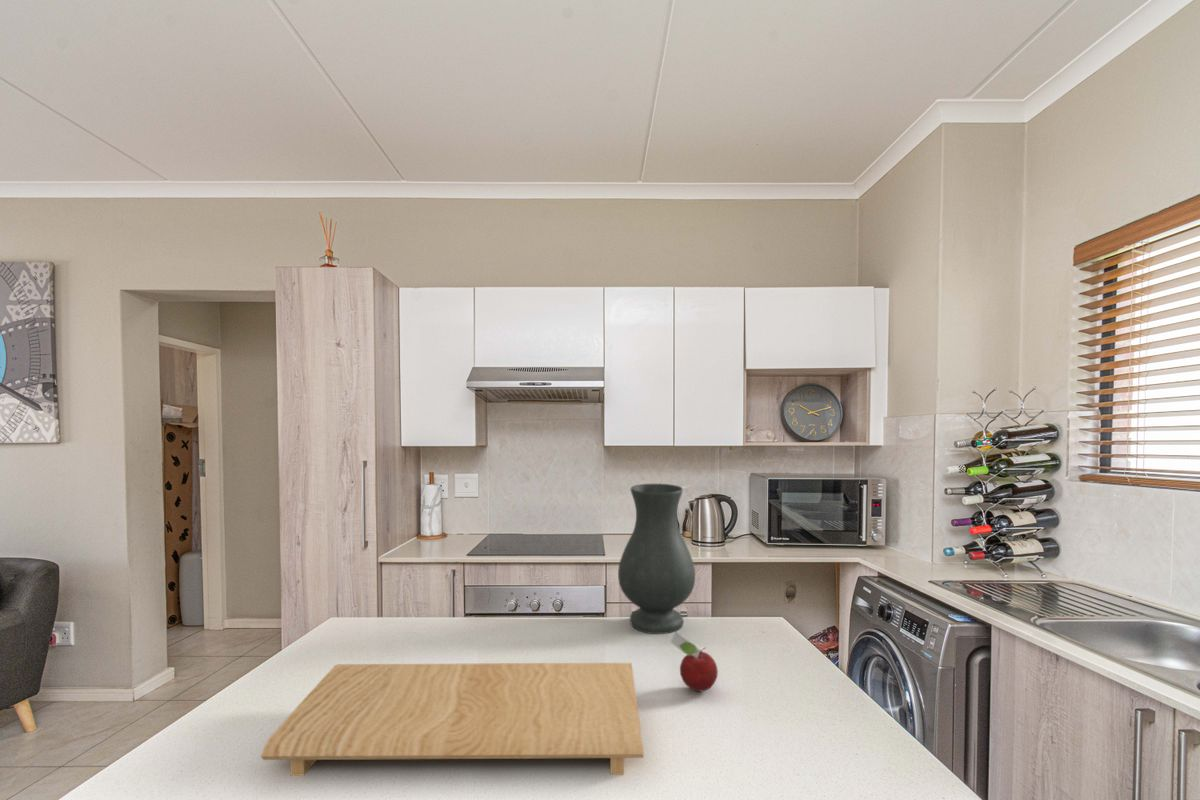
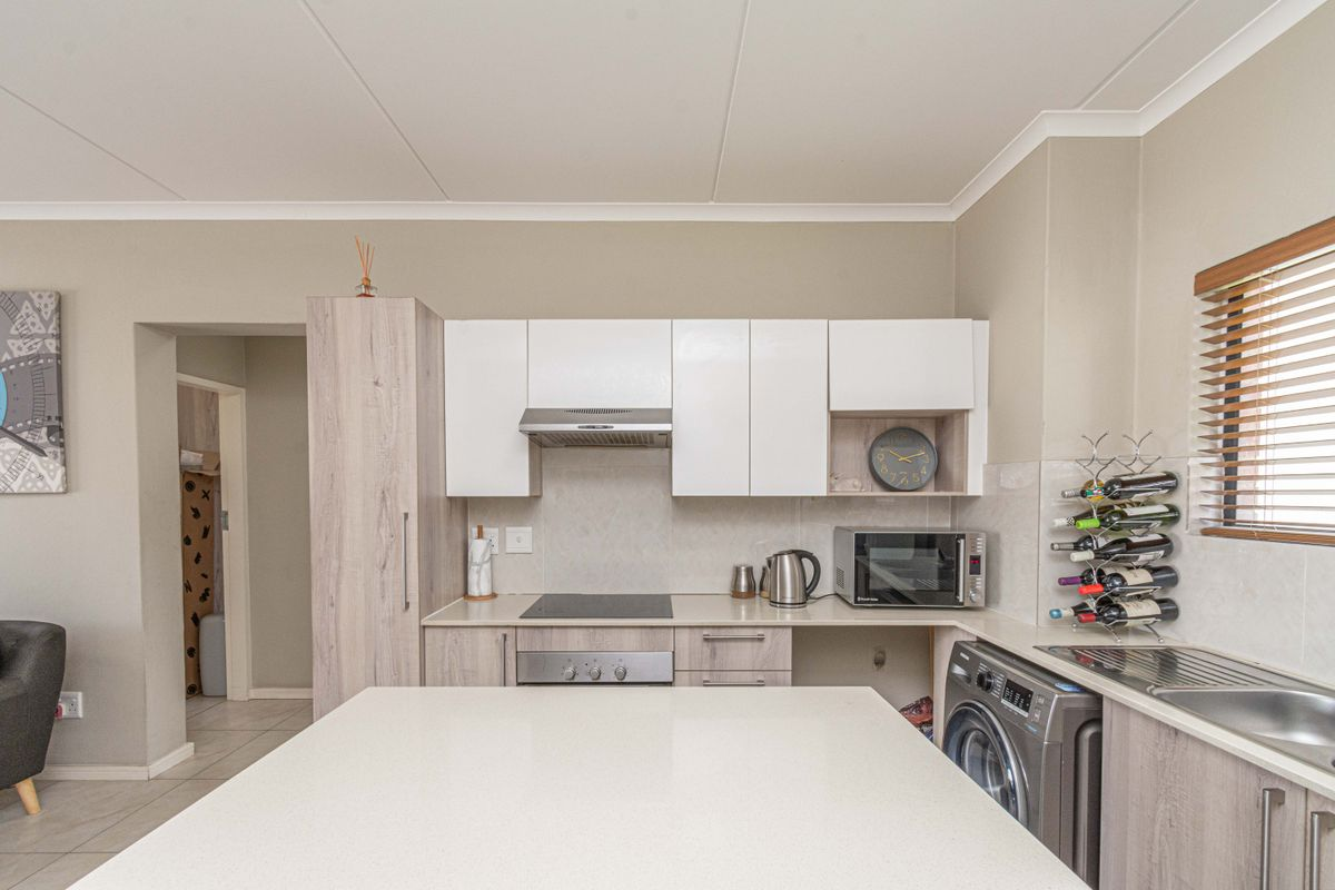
- cutting board [259,662,644,776]
- fruit [670,631,719,692]
- vase [617,483,696,635]
